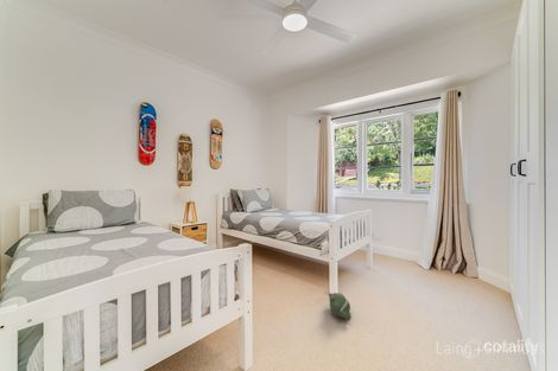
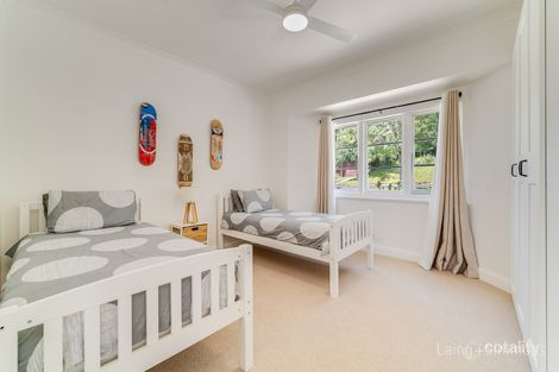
- plush toy [328,292,353,320]
